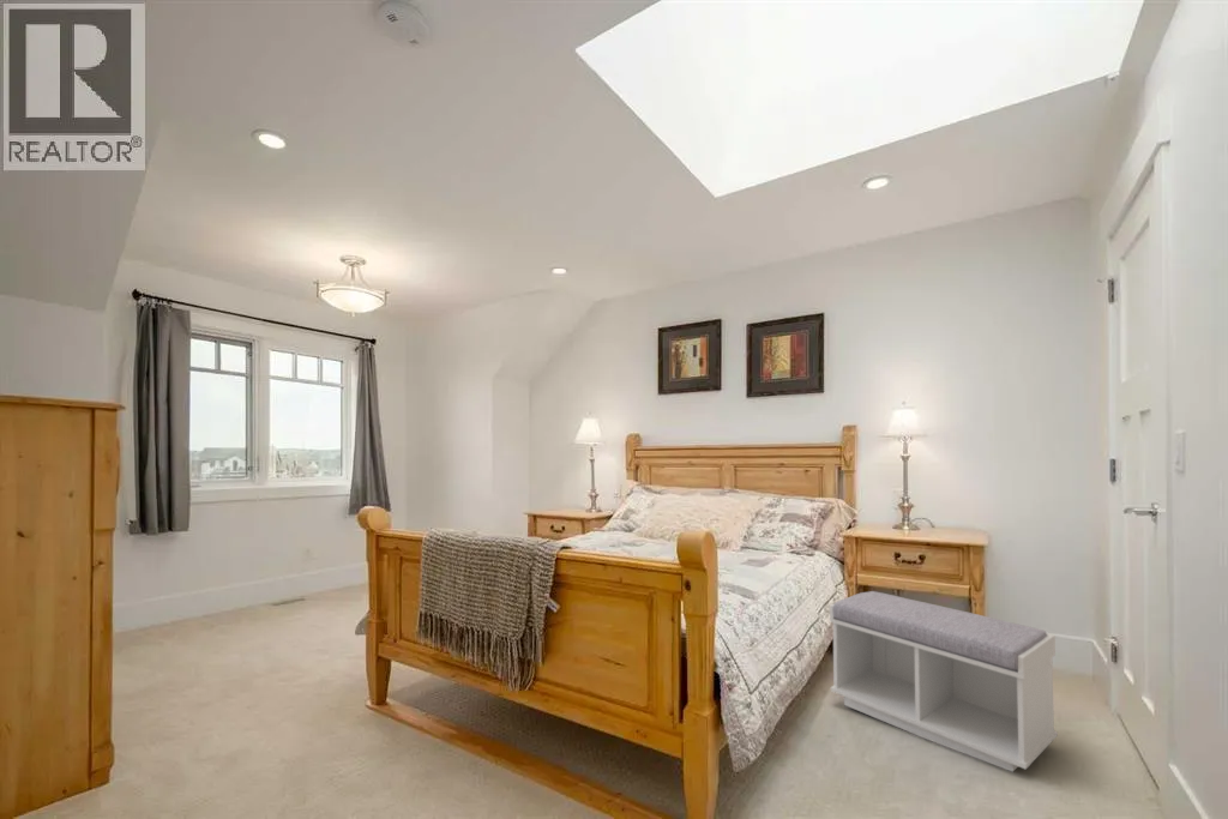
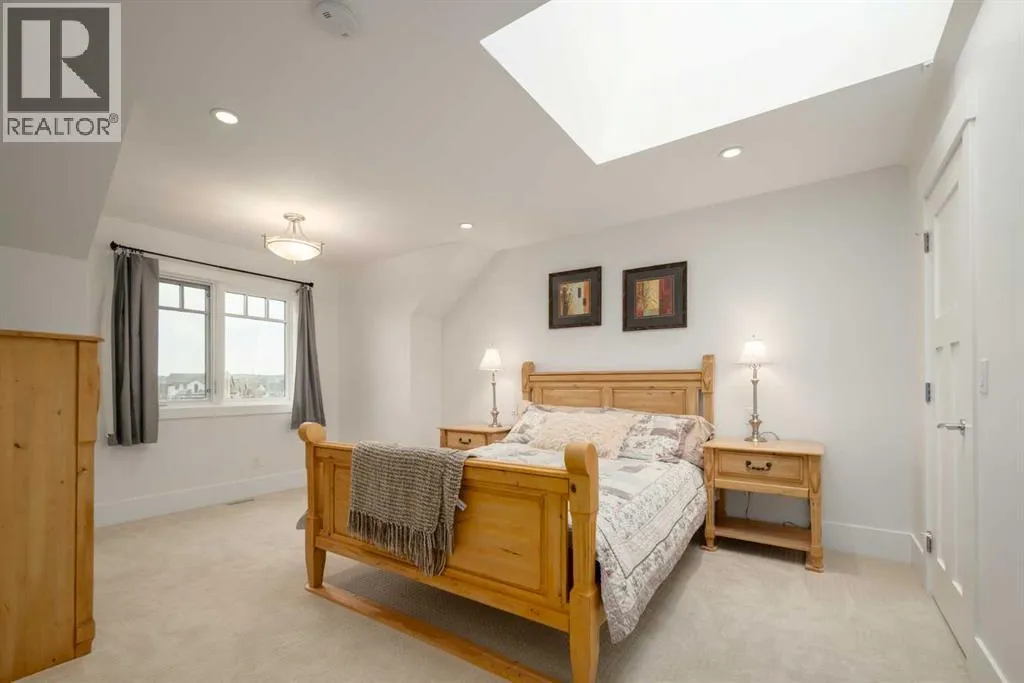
- bench [829,590,1059,773]
